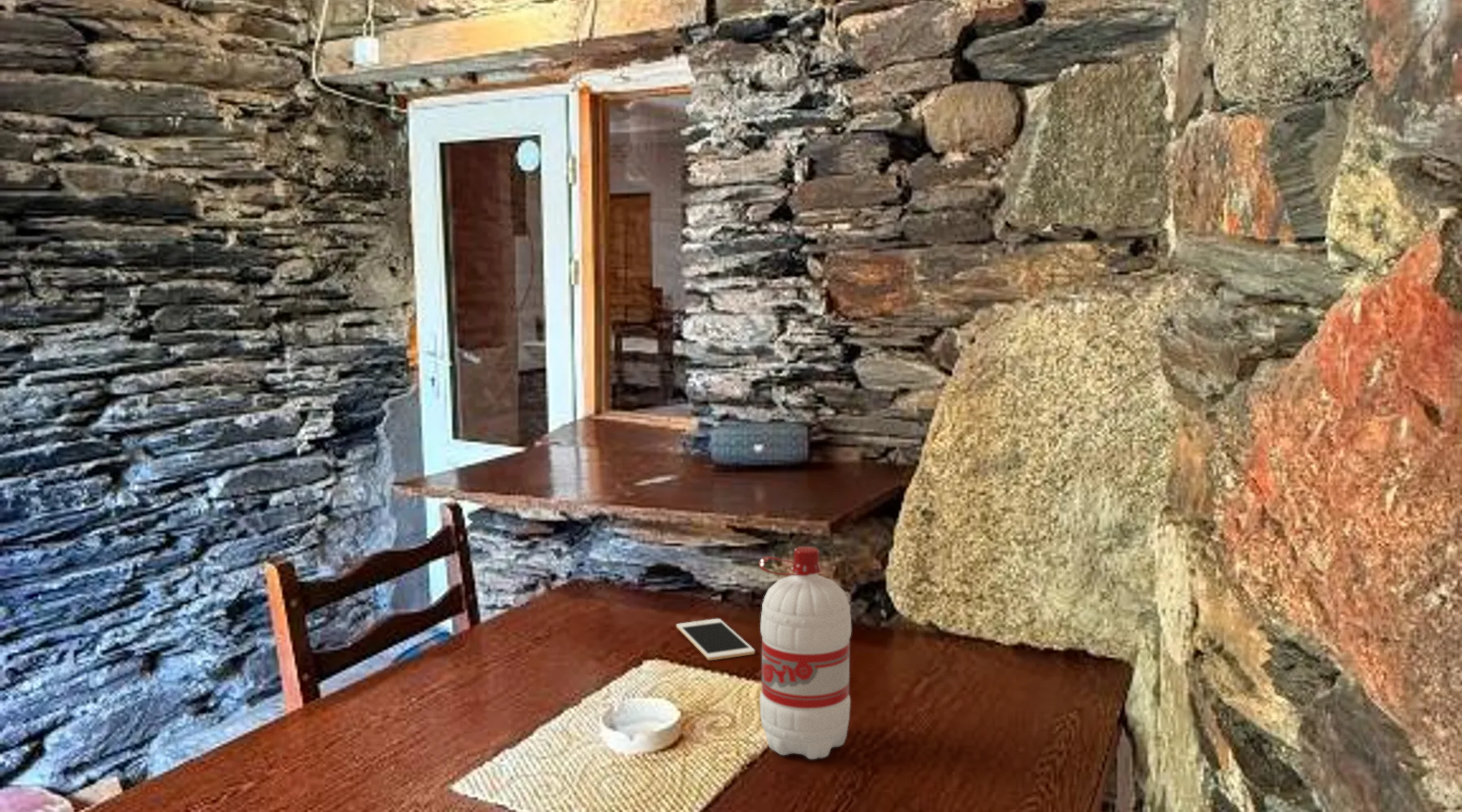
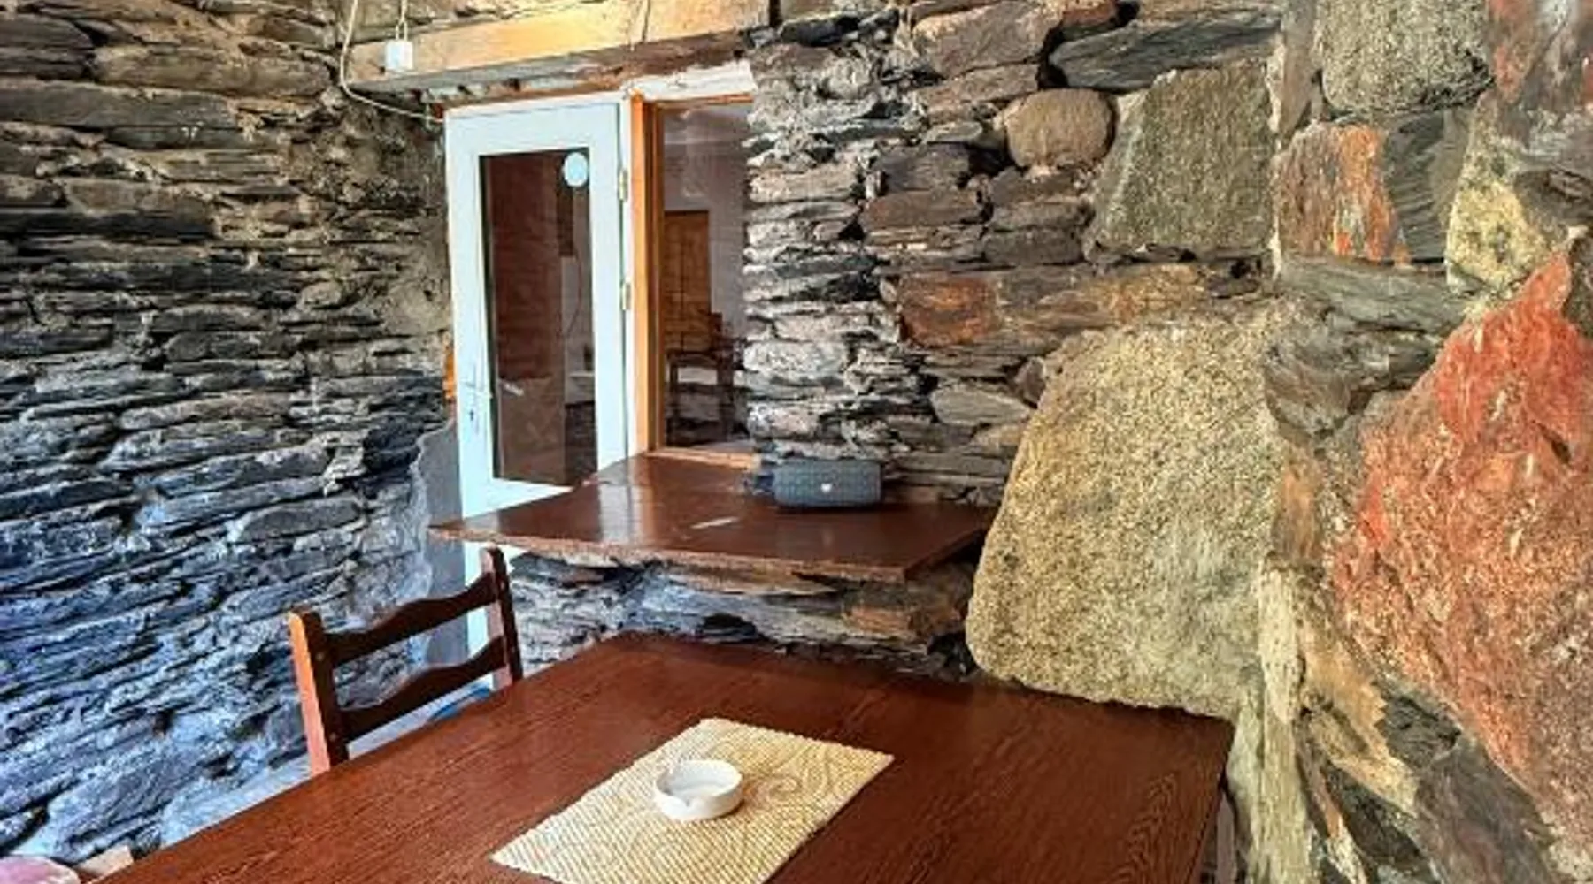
- water bottle [758,546,852,760]
- cell phone [676,618,755,661]
